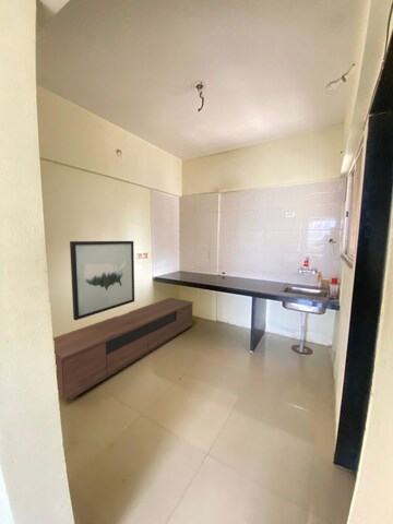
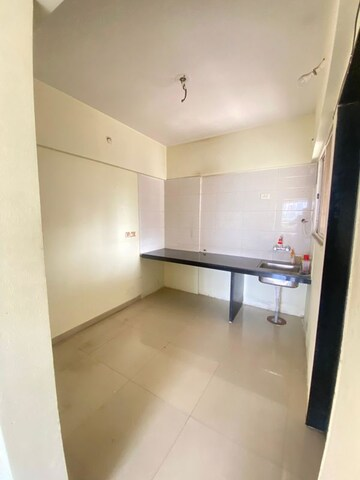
- wall art [69,240,135,321]
- tv stand [52,297,194,401]
